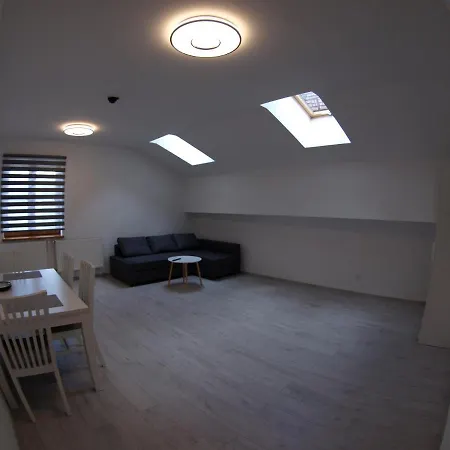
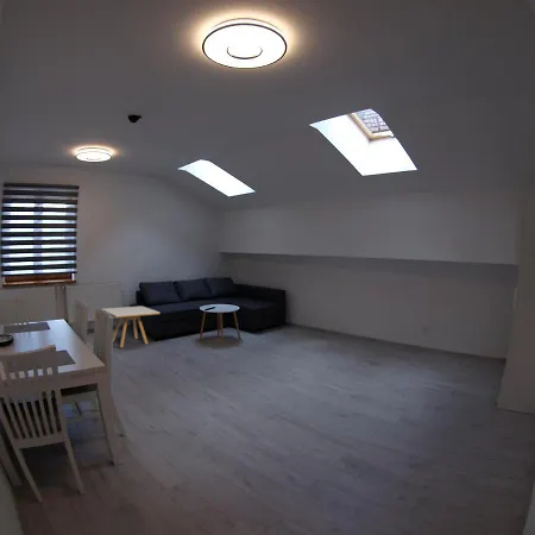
+ side table [101,306,160,348]
